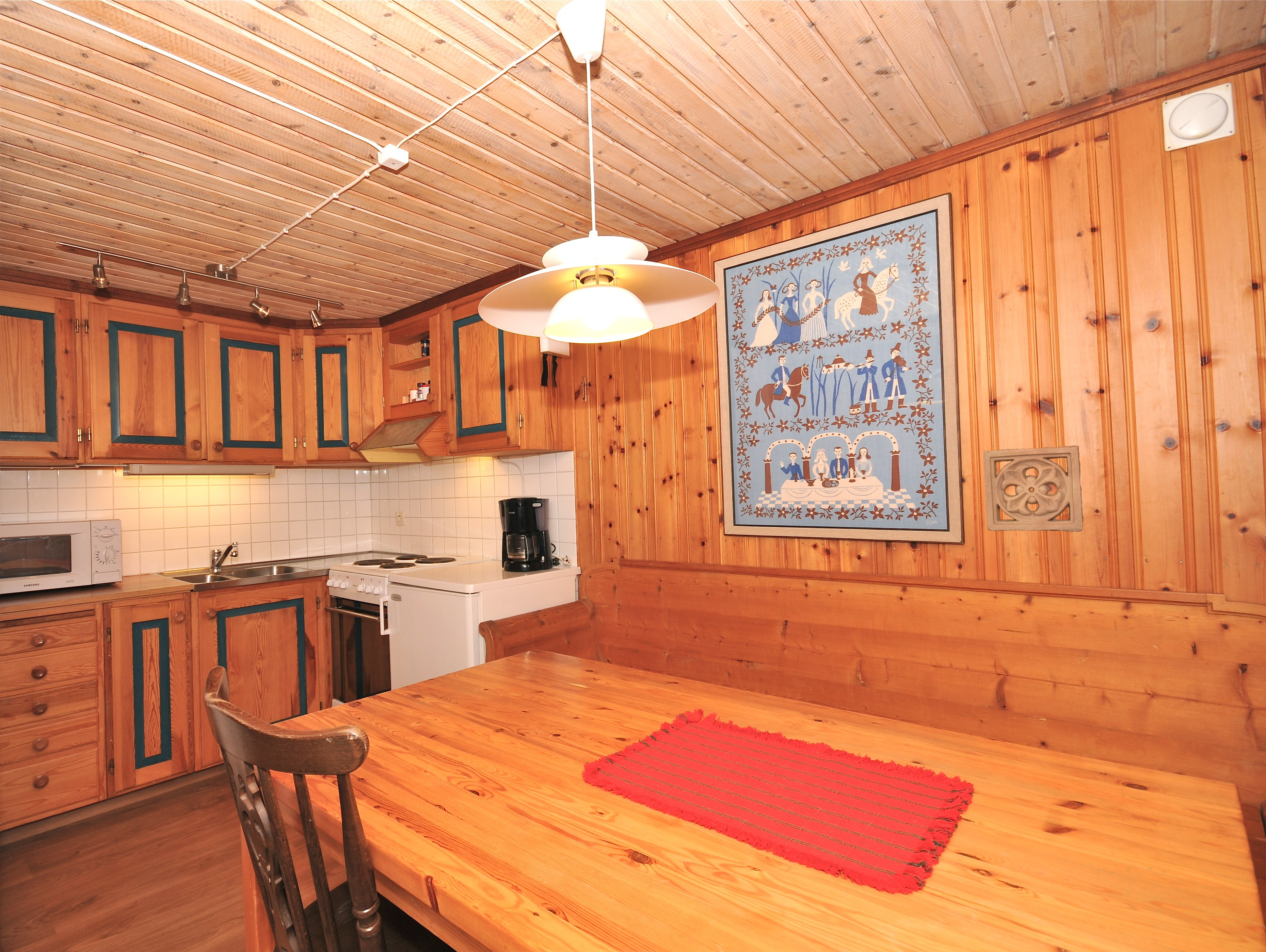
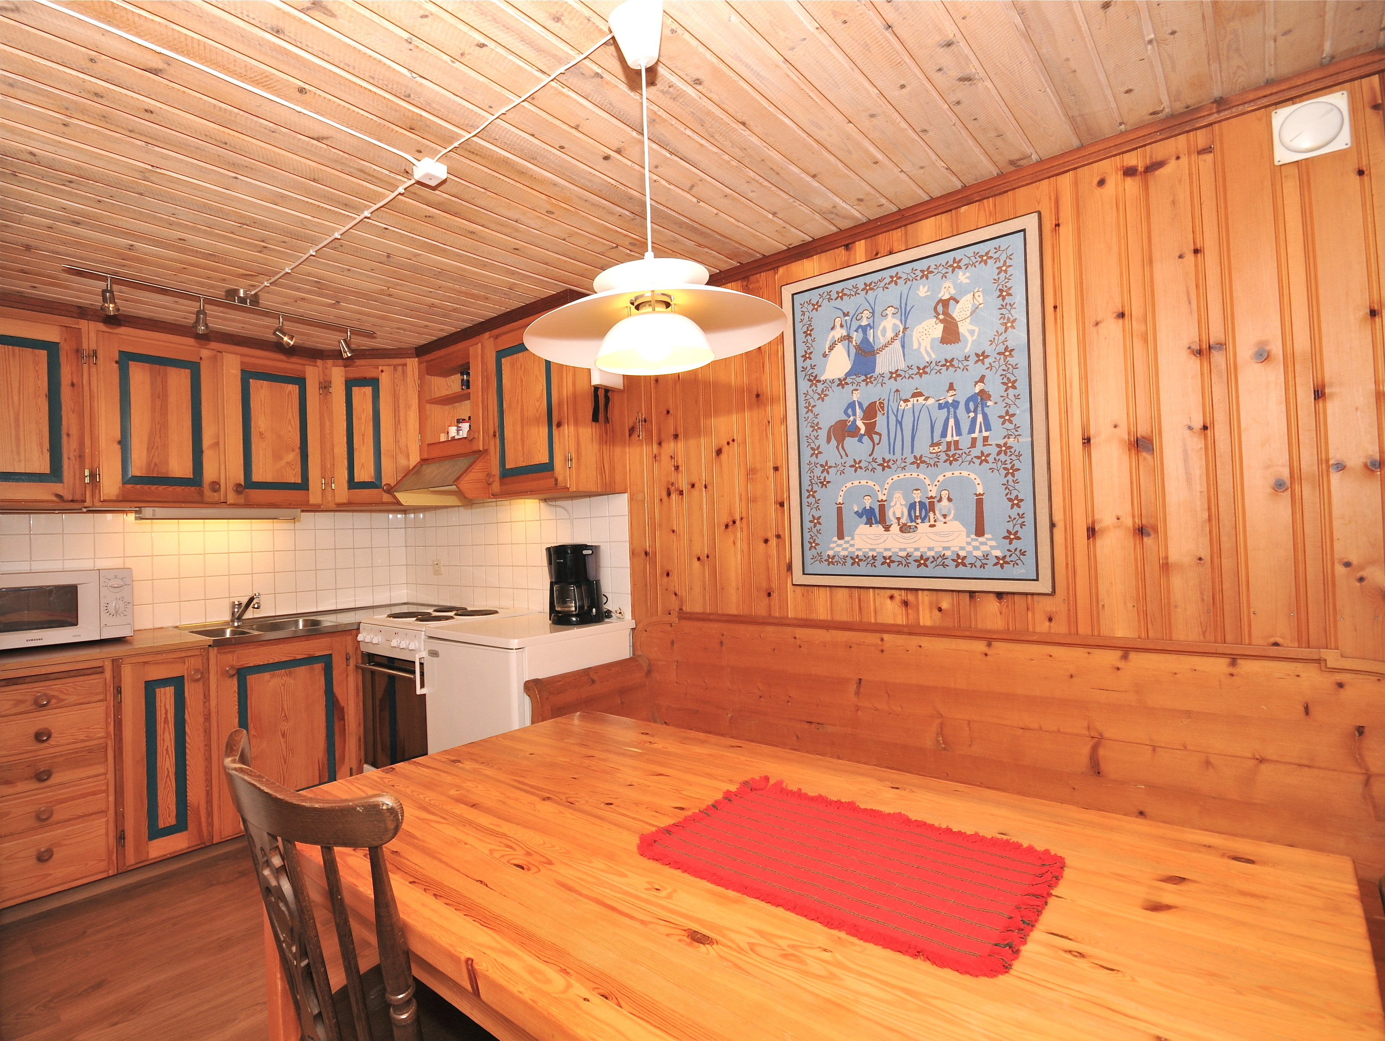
- wall ornament [983,445,1084,533]
